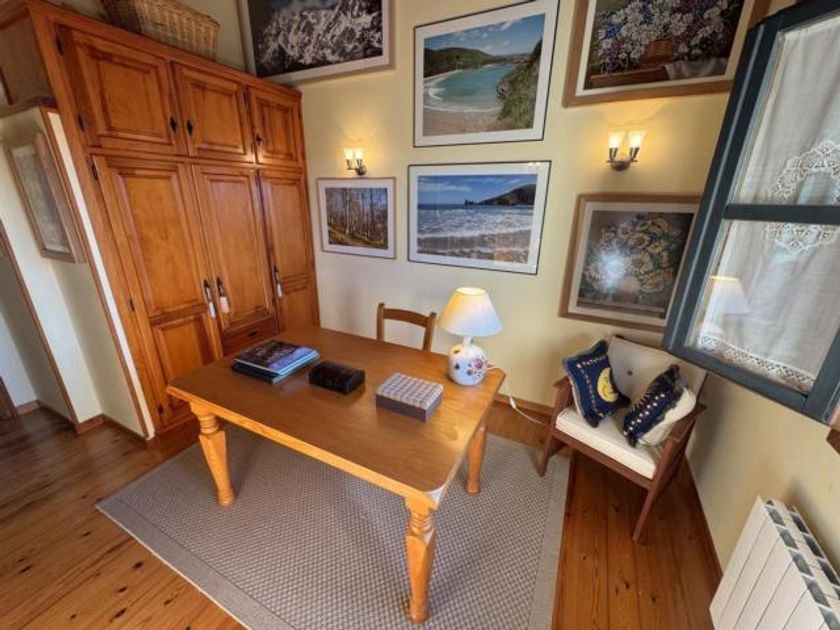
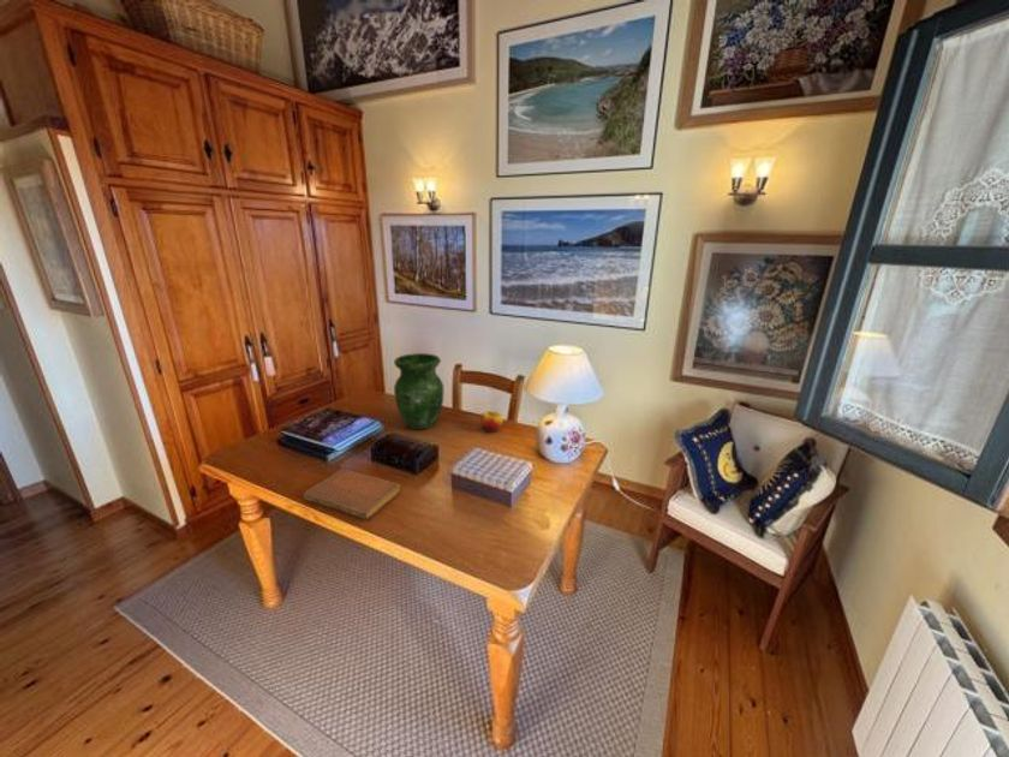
+ vase [393,352,444,431]
+ apple [479,410,504,433]
+ notebook [301,469,402,521]
